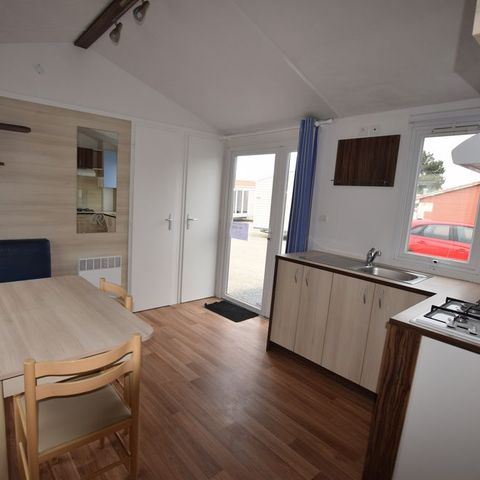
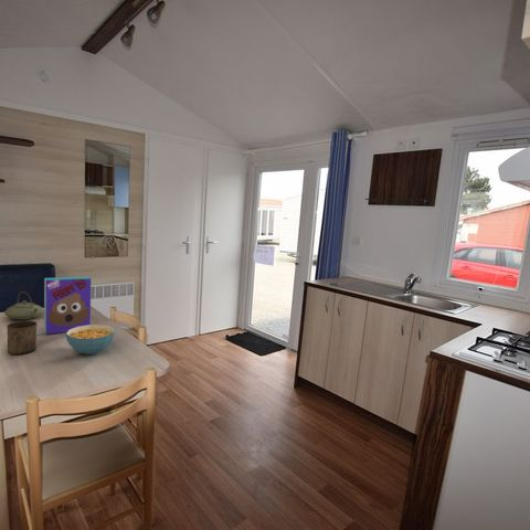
+ teapot [3,290,44,321]
+ cup [6,320,39,356]
+ cereal box [43,276,93,336]
+ cereal bowl [65,324,117,356]
